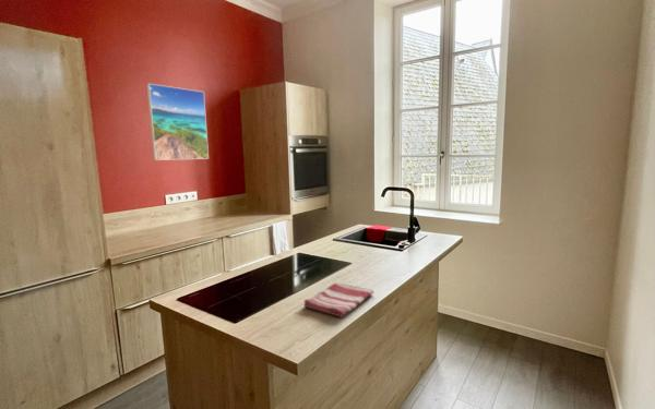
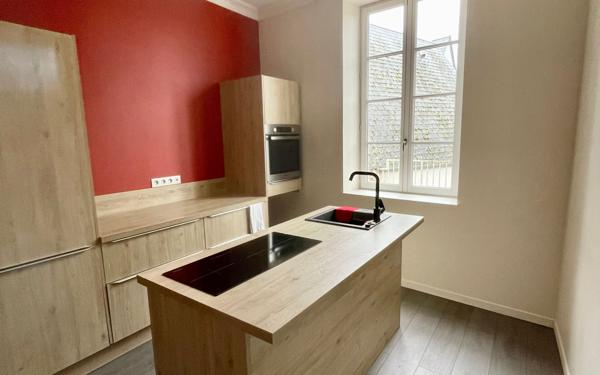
- dish towel [302,281,374,318]
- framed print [145,83,210,161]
